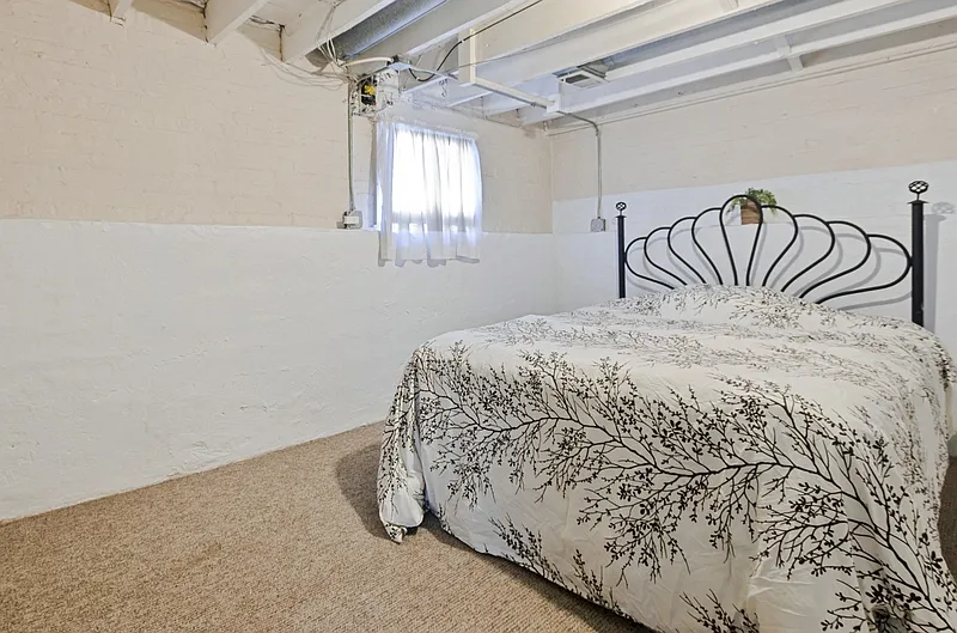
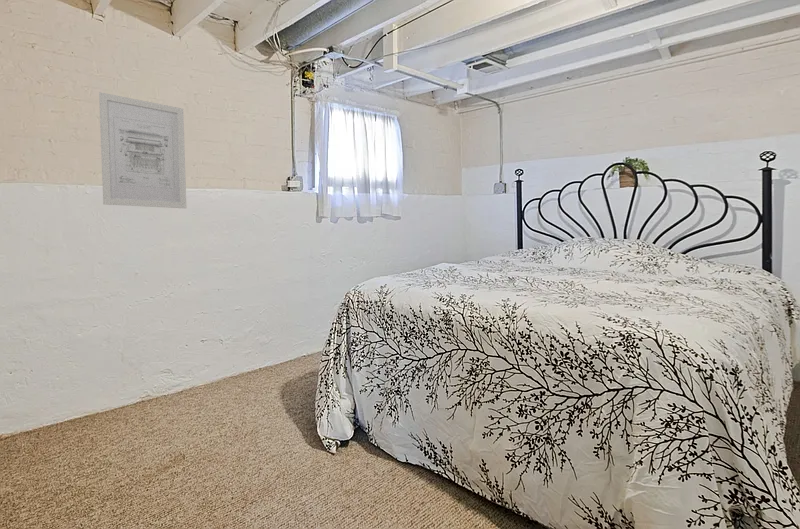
+ wall art [98,91,187,209]
